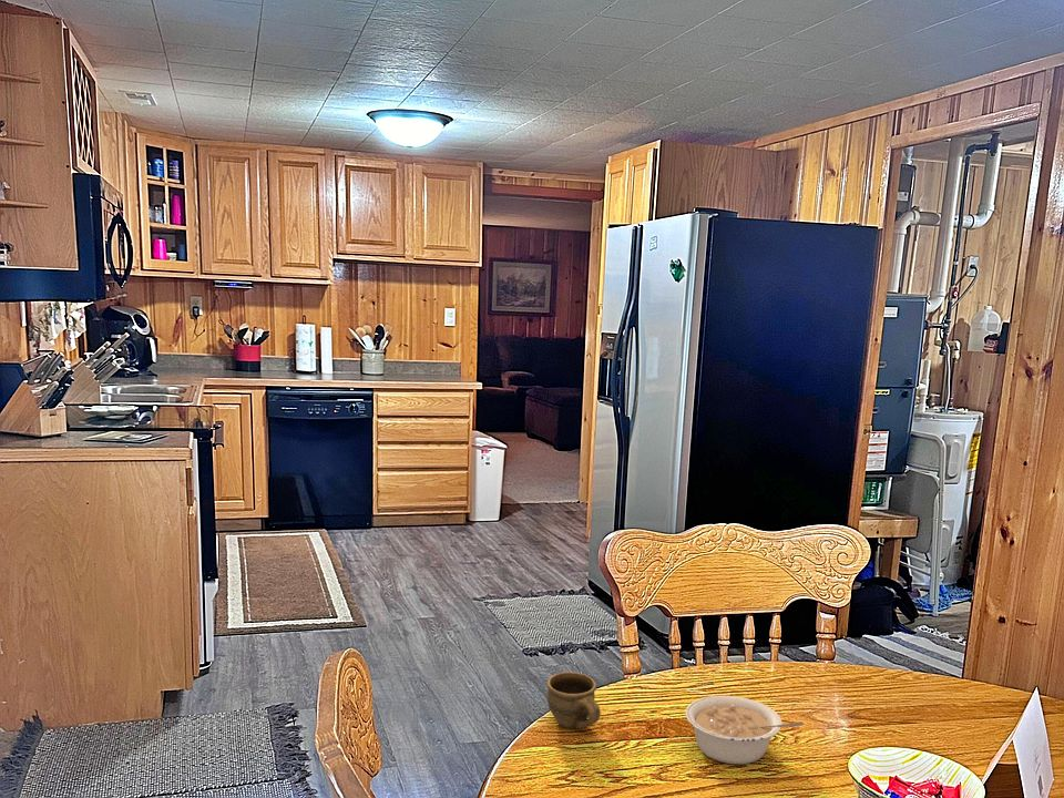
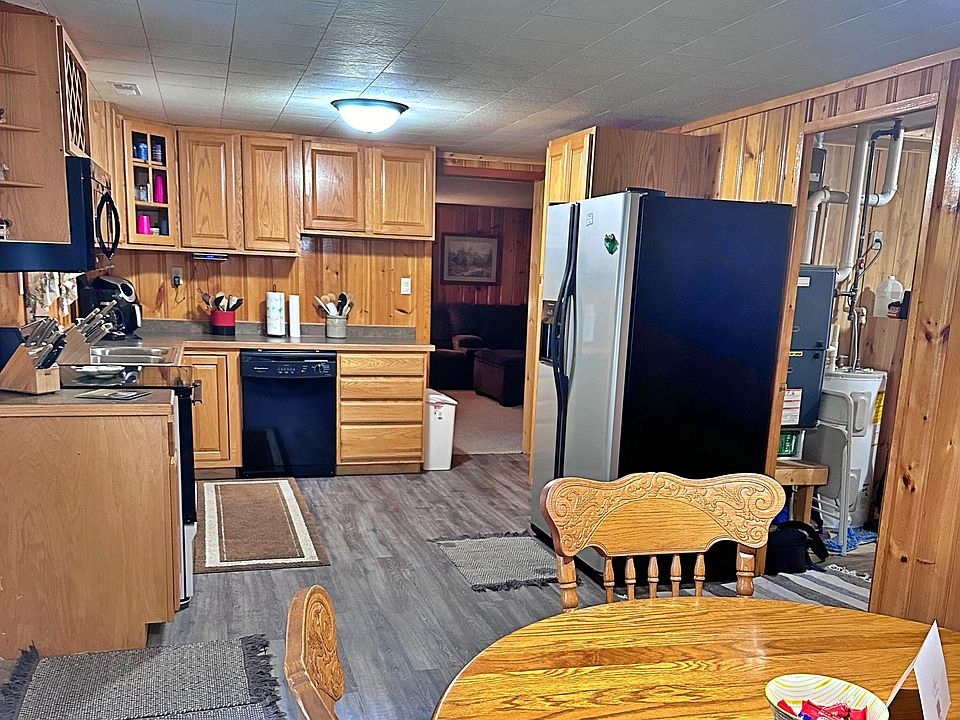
- legume [685,695,805,765]
- cup [546,671,602,730]
